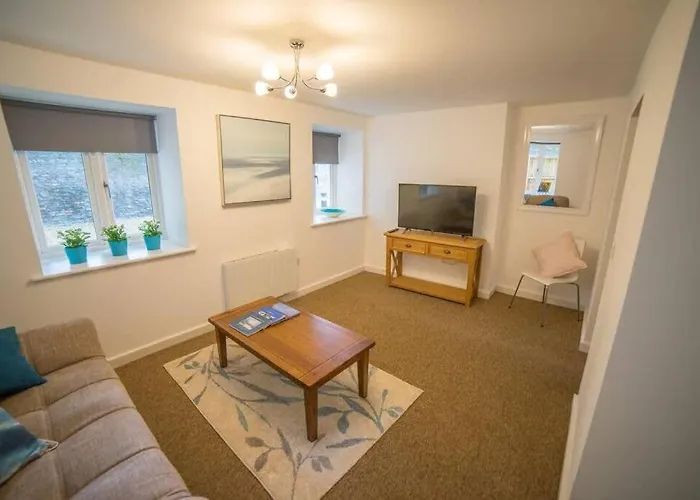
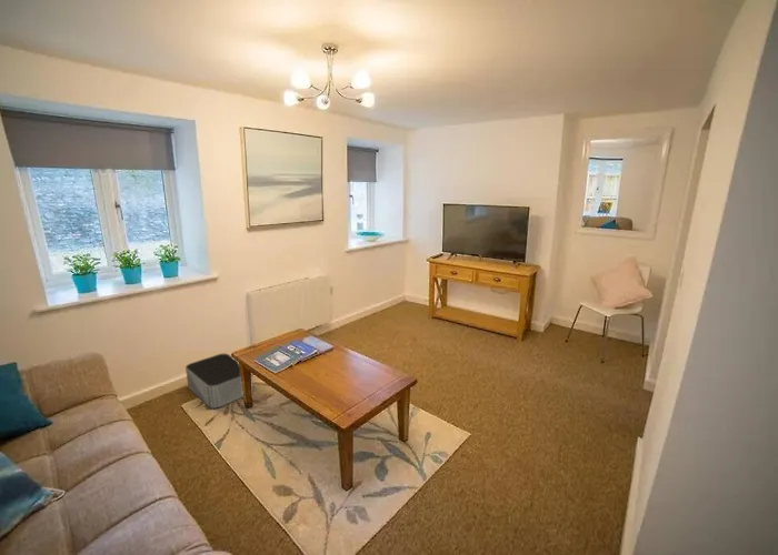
+ storage bin [184,353,255,410]
